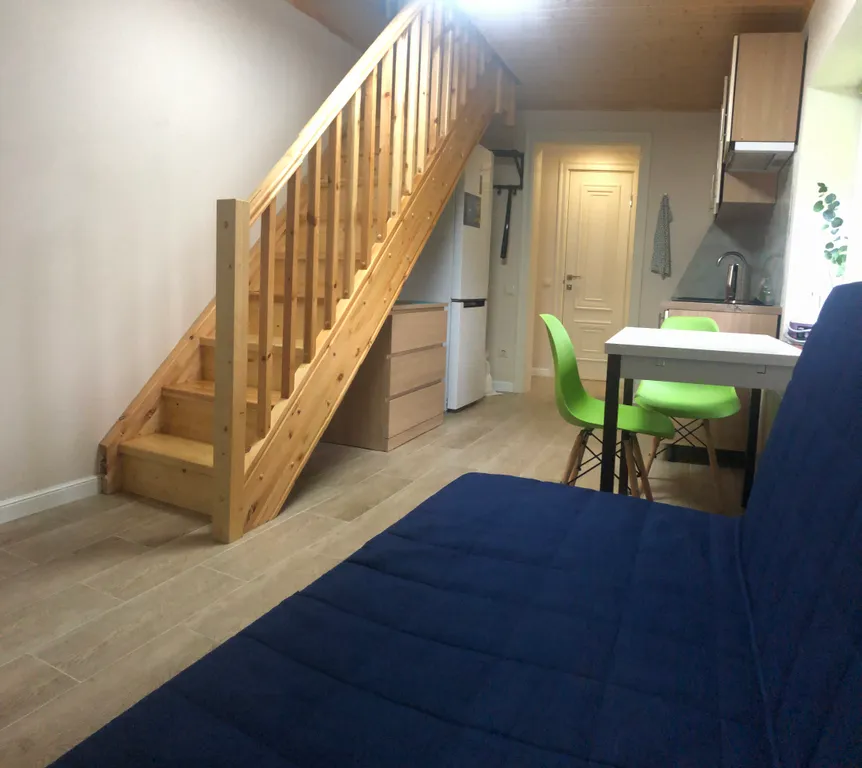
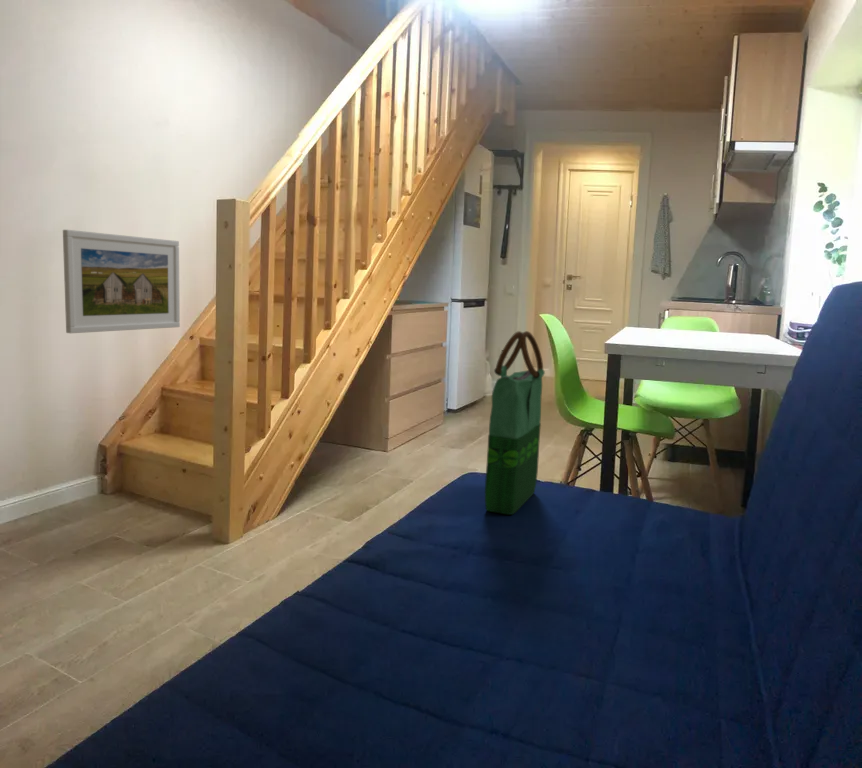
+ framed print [62,229,181,334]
+ tote bag [484,330,546,516]
